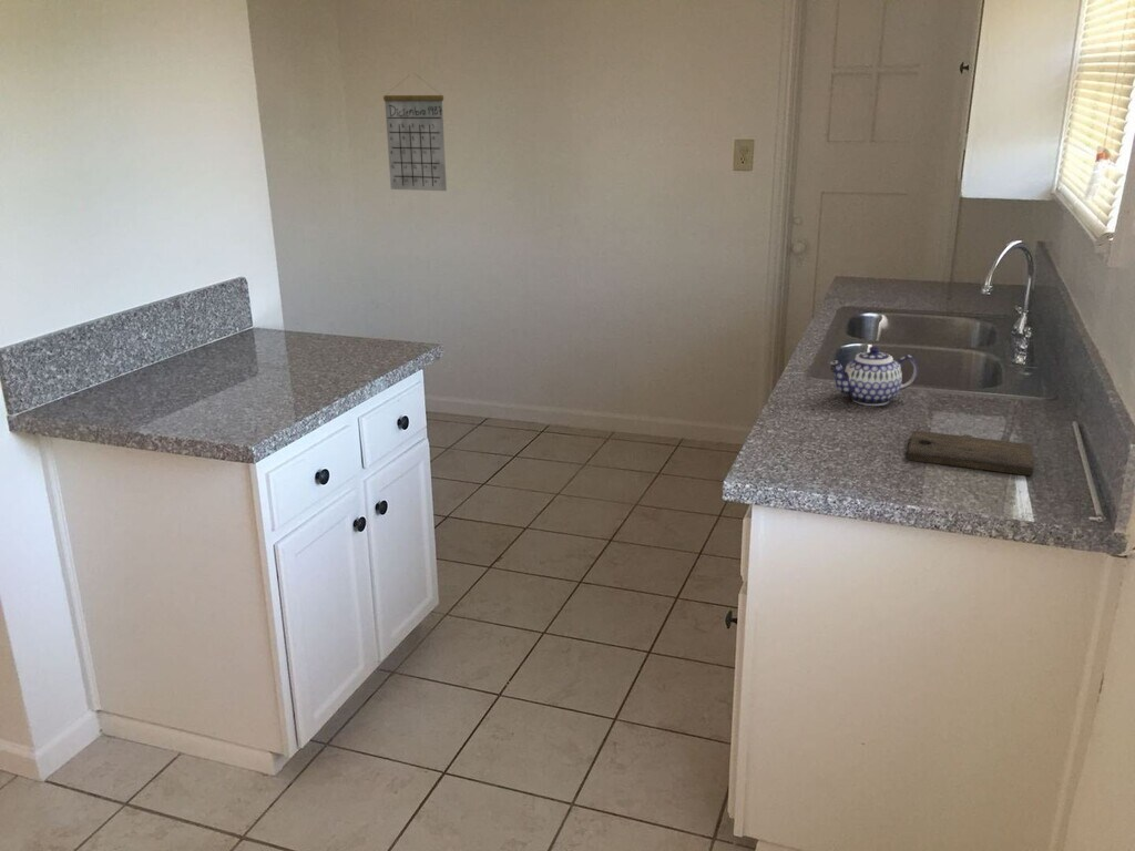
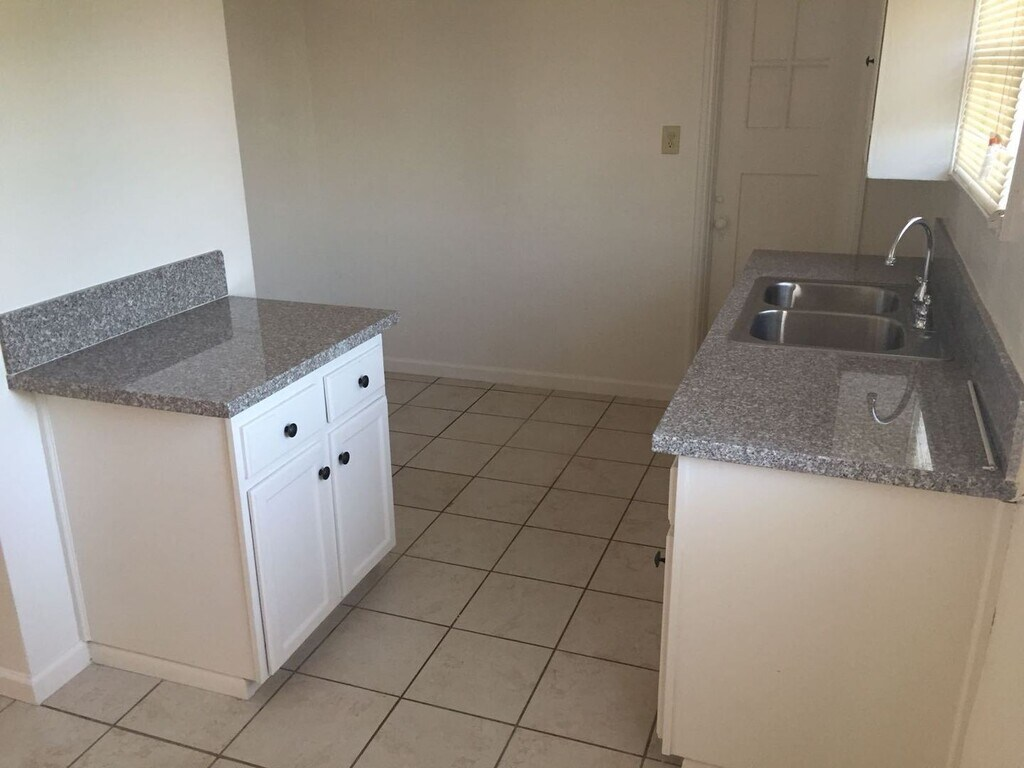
- cutting board [907,430,1035,476]
- calendar [382,73,448,192]
- teapot [829,346,919,407]
